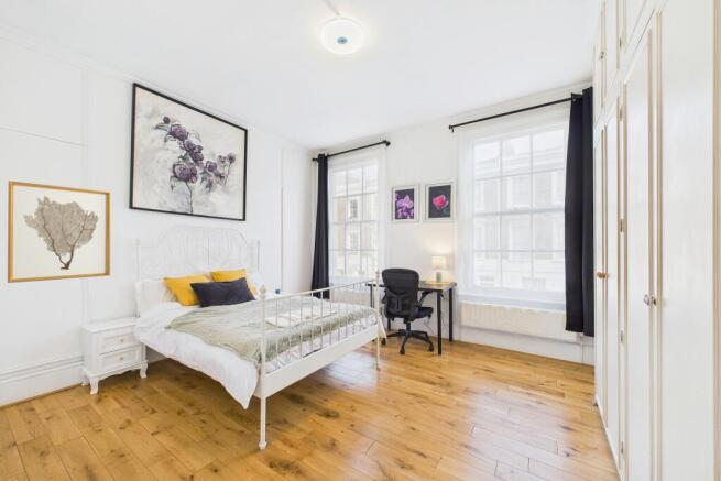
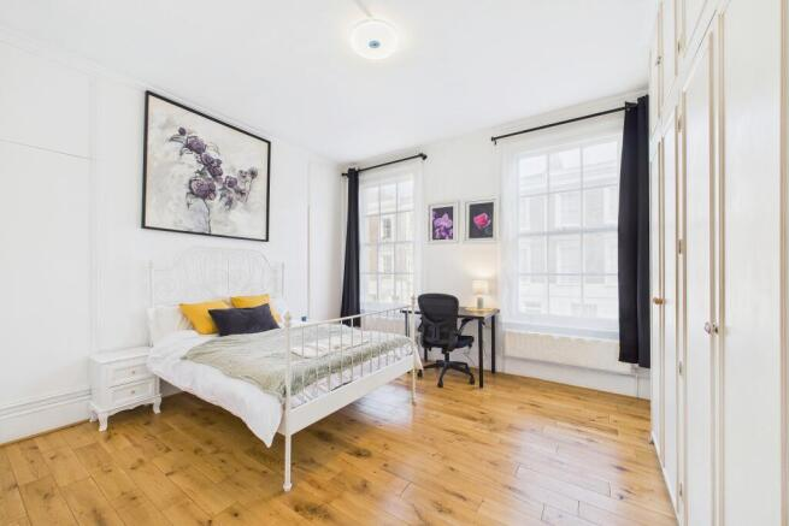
- wall art [7,179,112,284]
